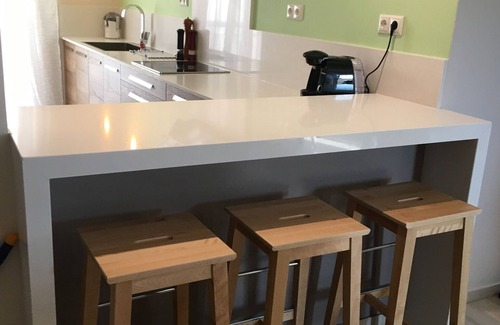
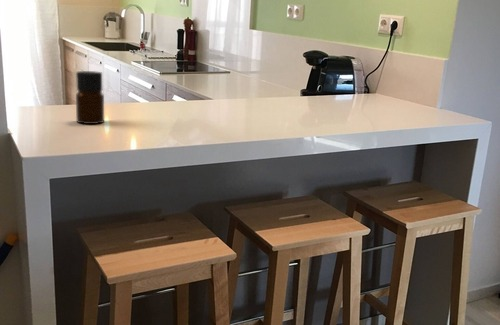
+ bottle [75,70,105,125]
